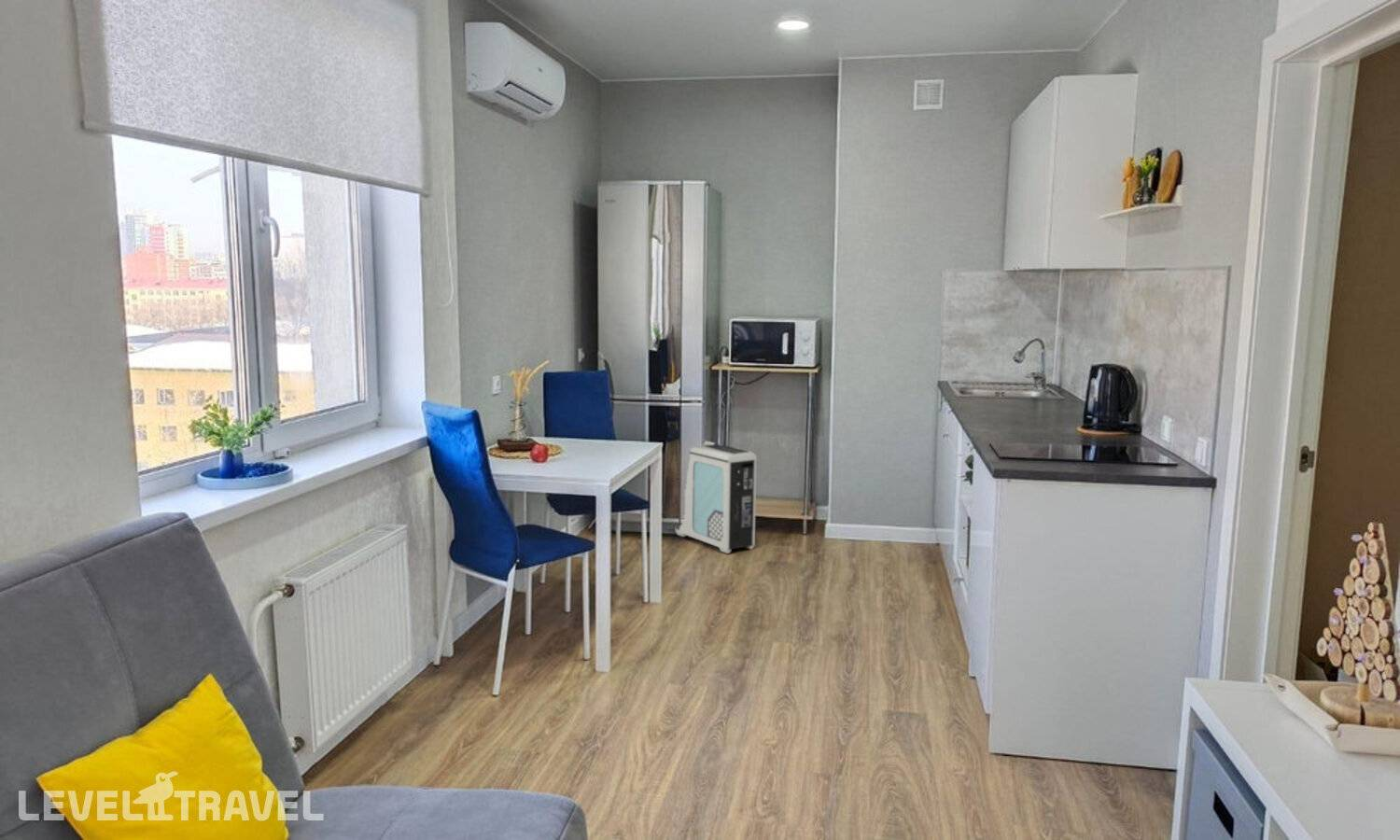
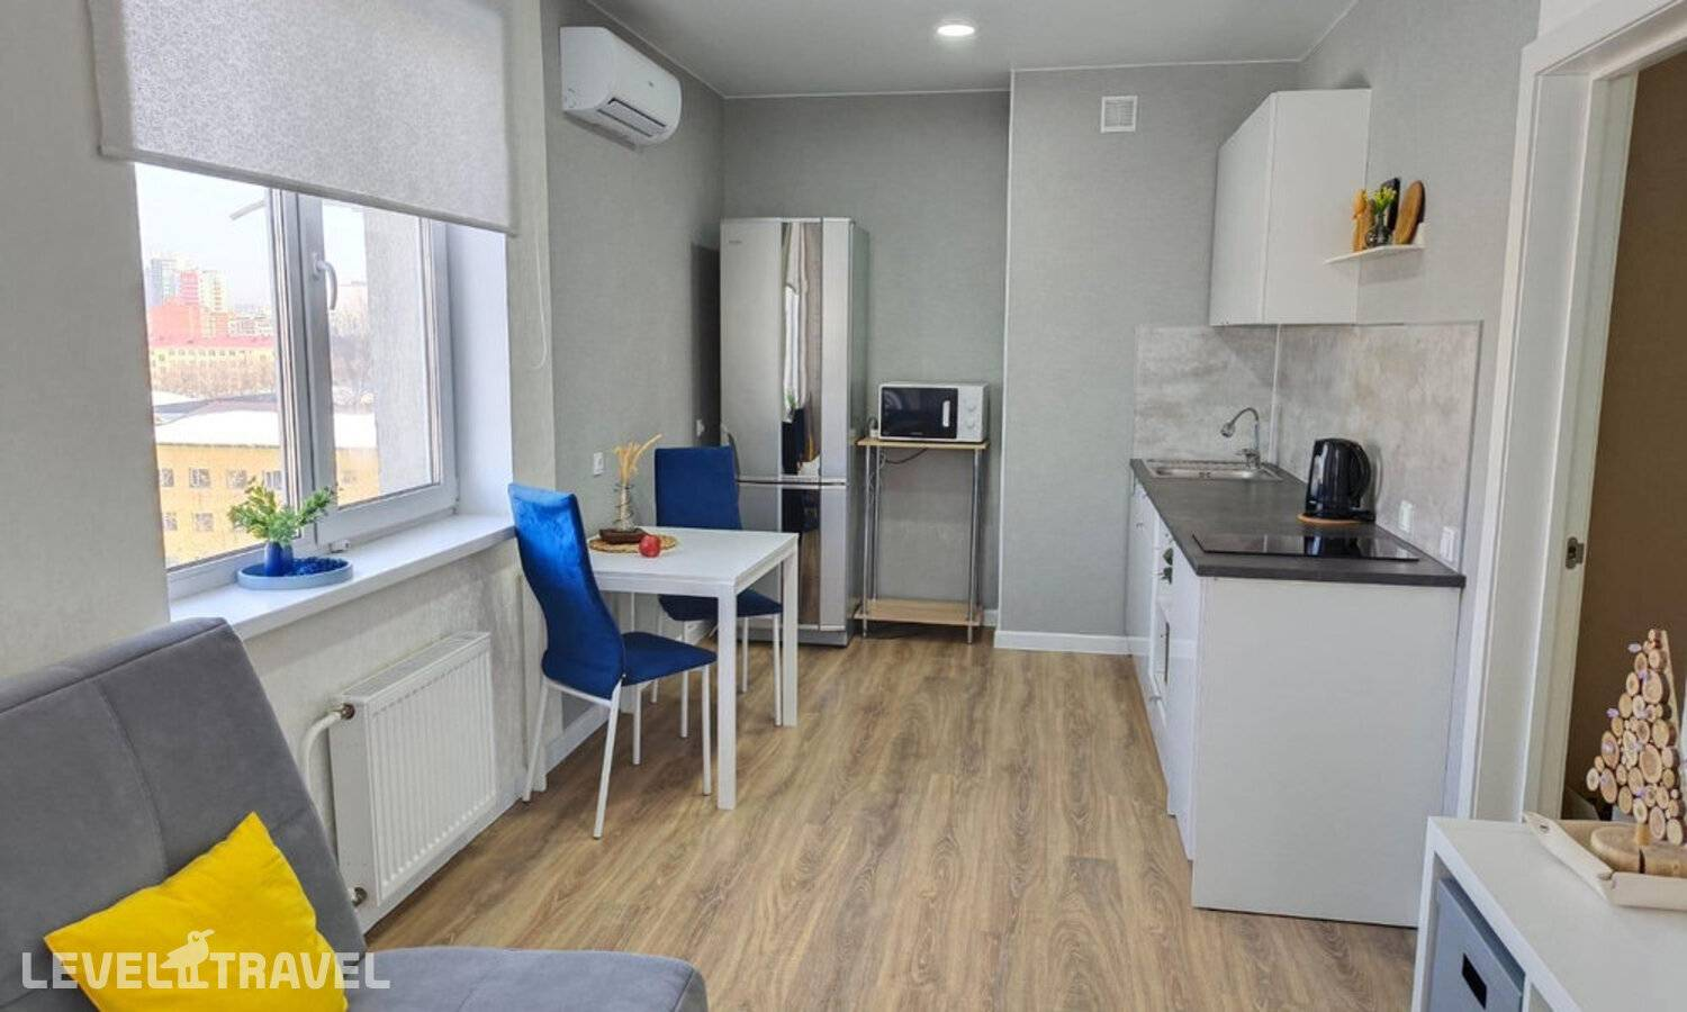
- air purifier [675,440,758,554]
